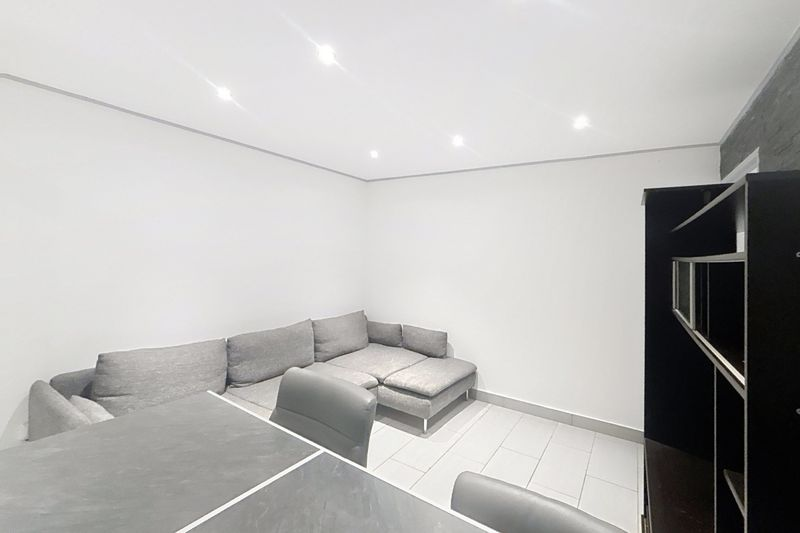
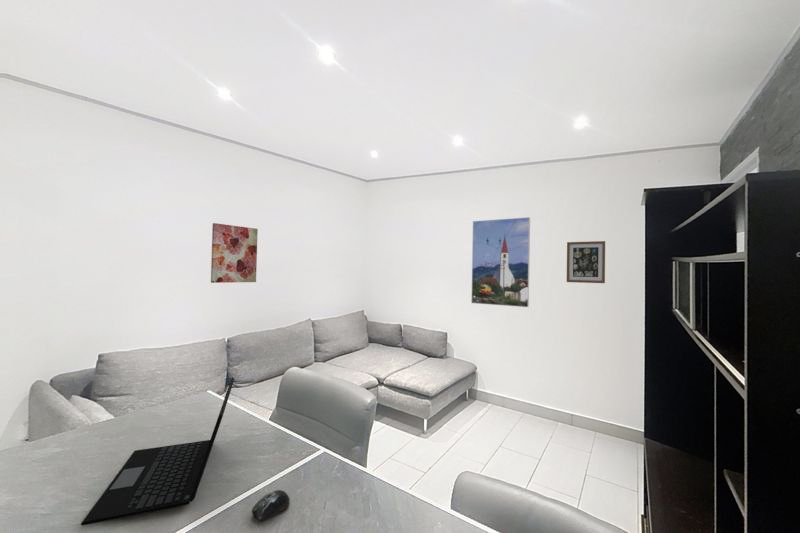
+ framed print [470,216,531,308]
+ wall art [210,222,259,284]
+ laptop [80,376,235,526]
+ computer mouse [251,489,291,522]
+ wall art [566,240,606,284]
